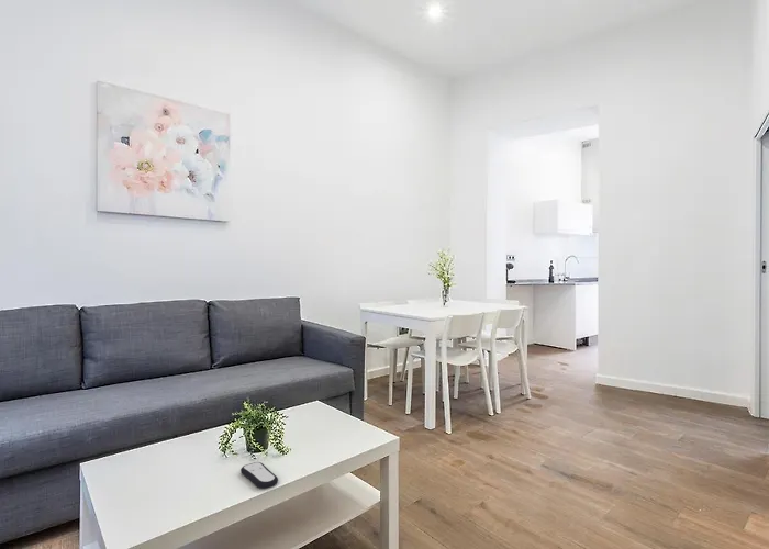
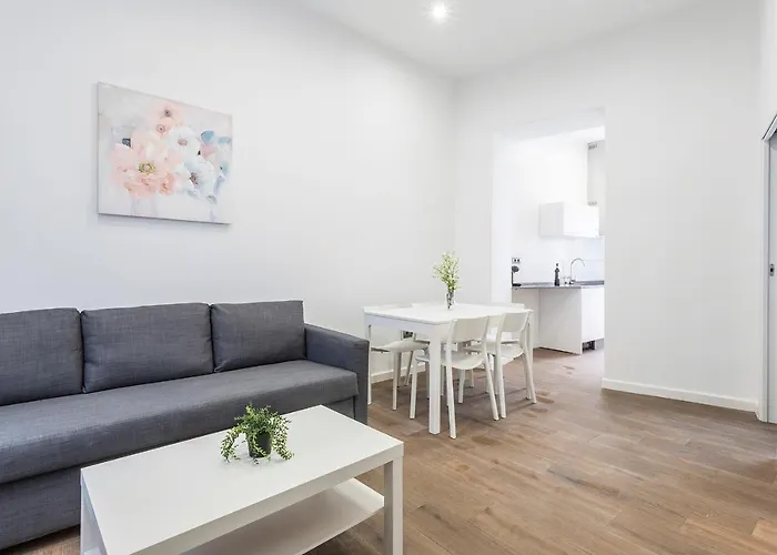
- remote control [239,461,279,490]
